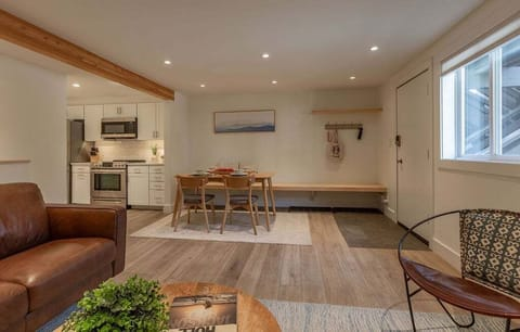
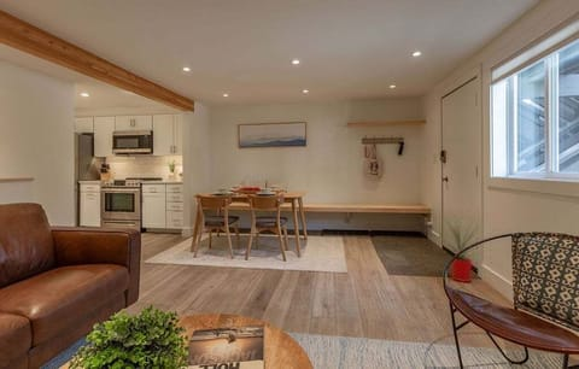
+ house plant [437,213,489,283]
